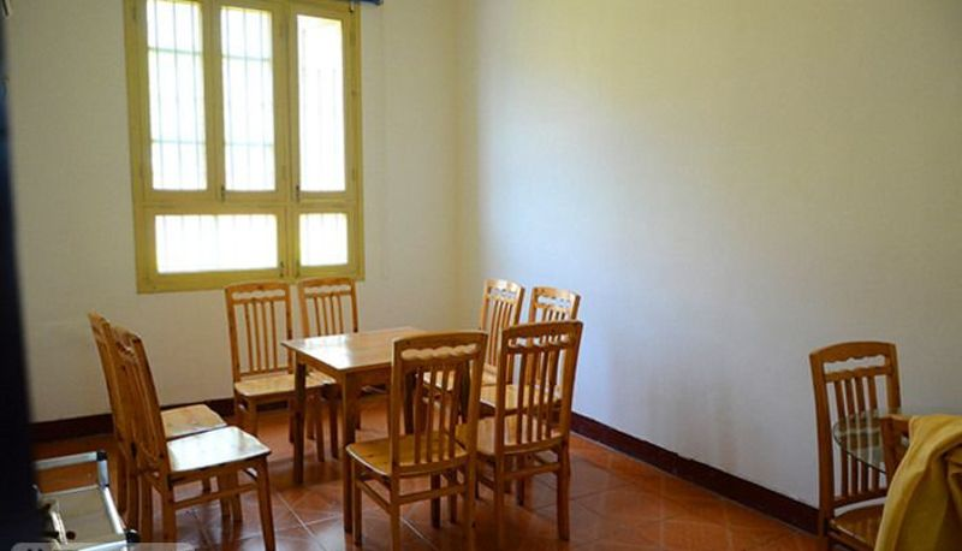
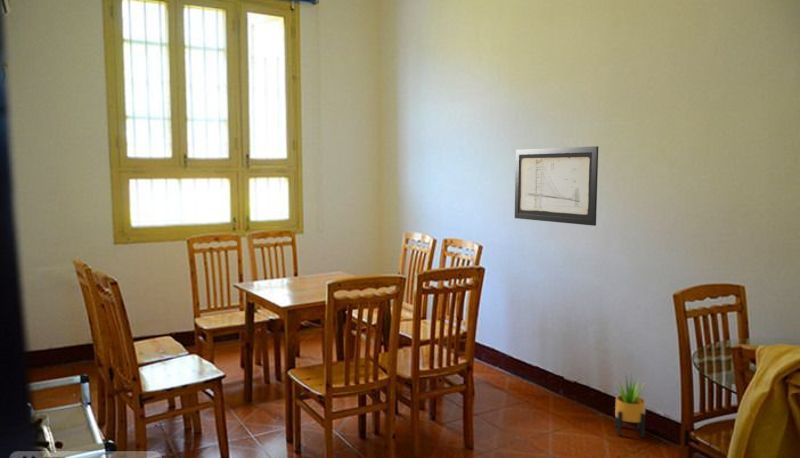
+ potted plant [613,374,646,439]
+ wall art [514,145,599,227]
